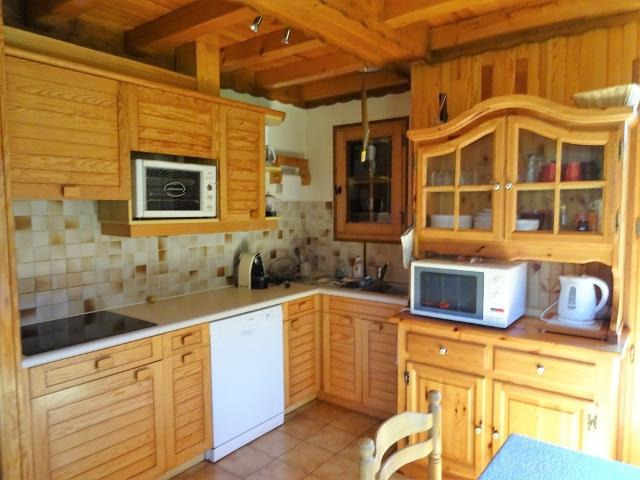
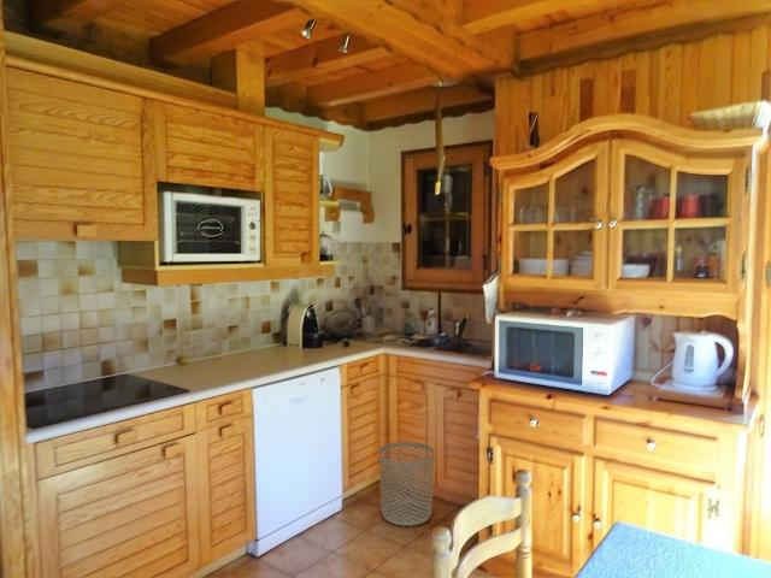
+ waste bin [377,441,436,527]
